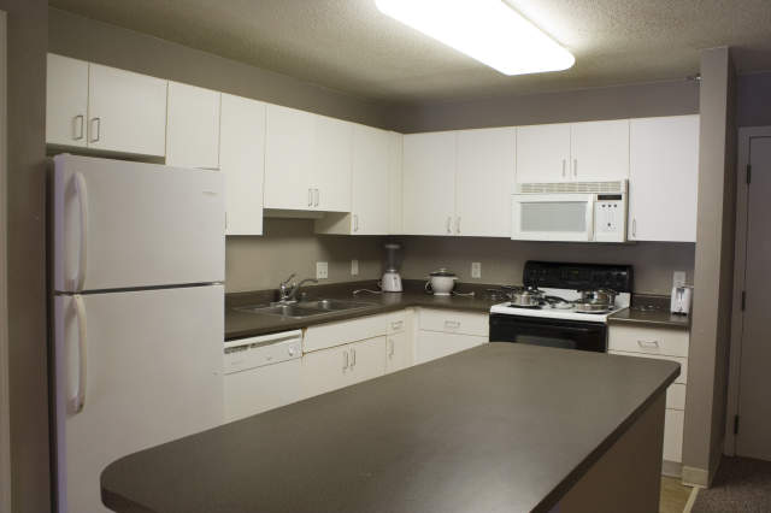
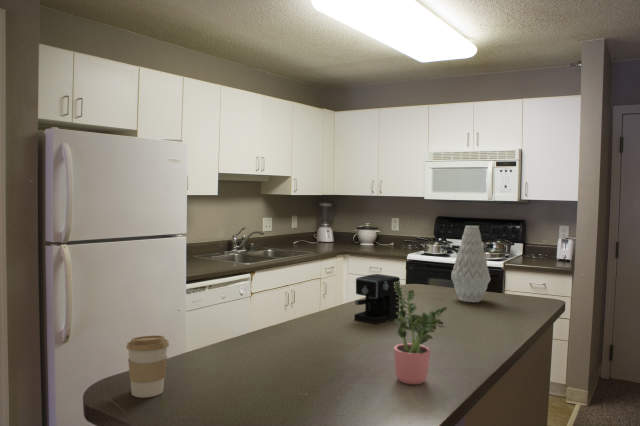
+ vase [450,225,492,303]
+ coffee cup [125,335,170,399]
+ coffee maker [353,273,445,325]
+ potted plant [393,280,448,385]
